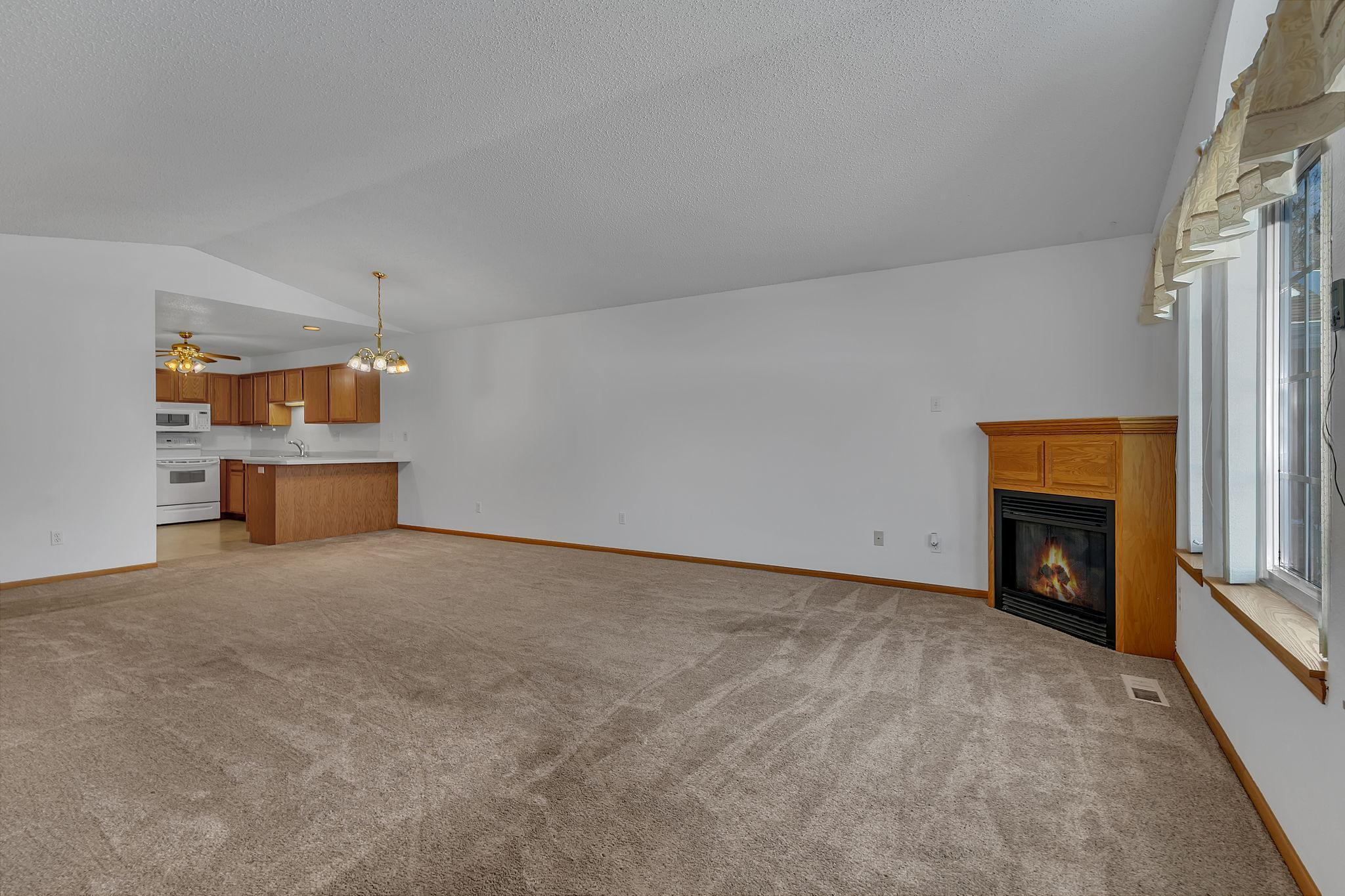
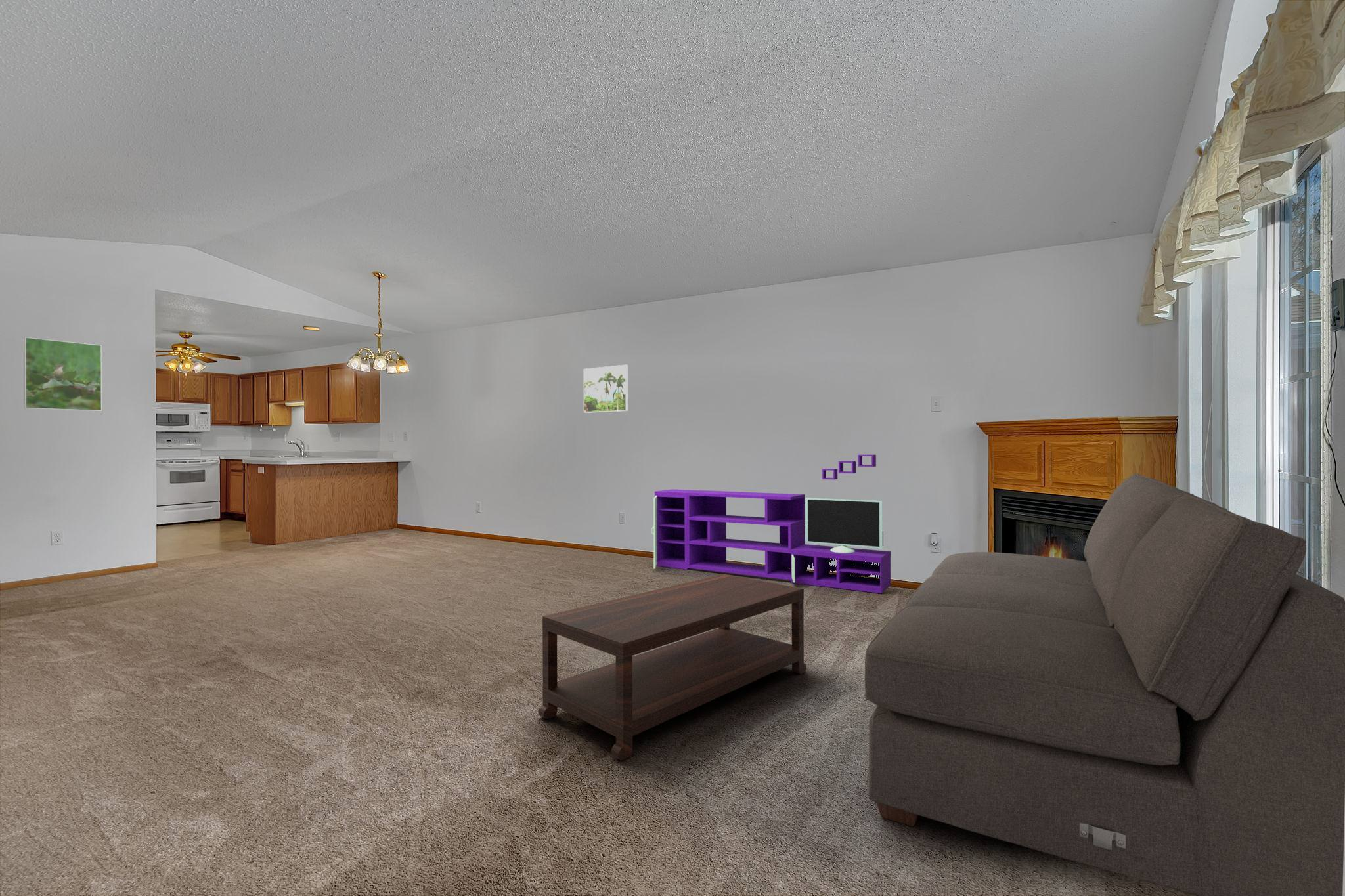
+ media console [651,454,892,594]
+ sofa [864,473,1345,896]
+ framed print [24,337,102,412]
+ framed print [583,364,628,414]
+ coffee table [537,574,807,761]
